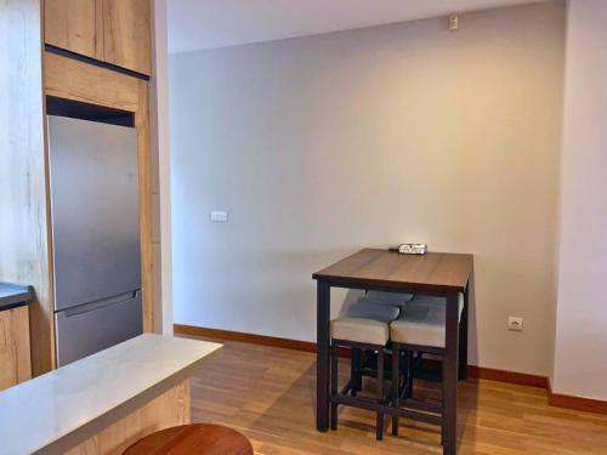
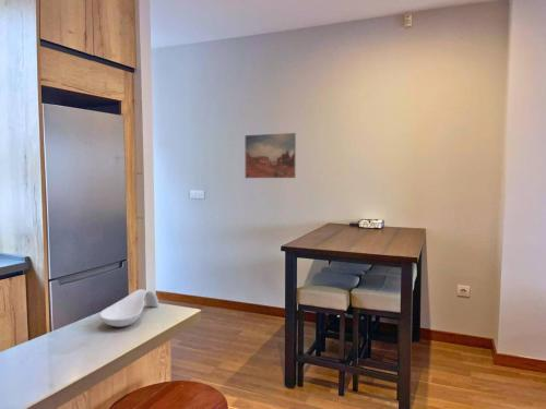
+ wall art [245,132,297,179]
+ spoon rest [98,288,159,328]
